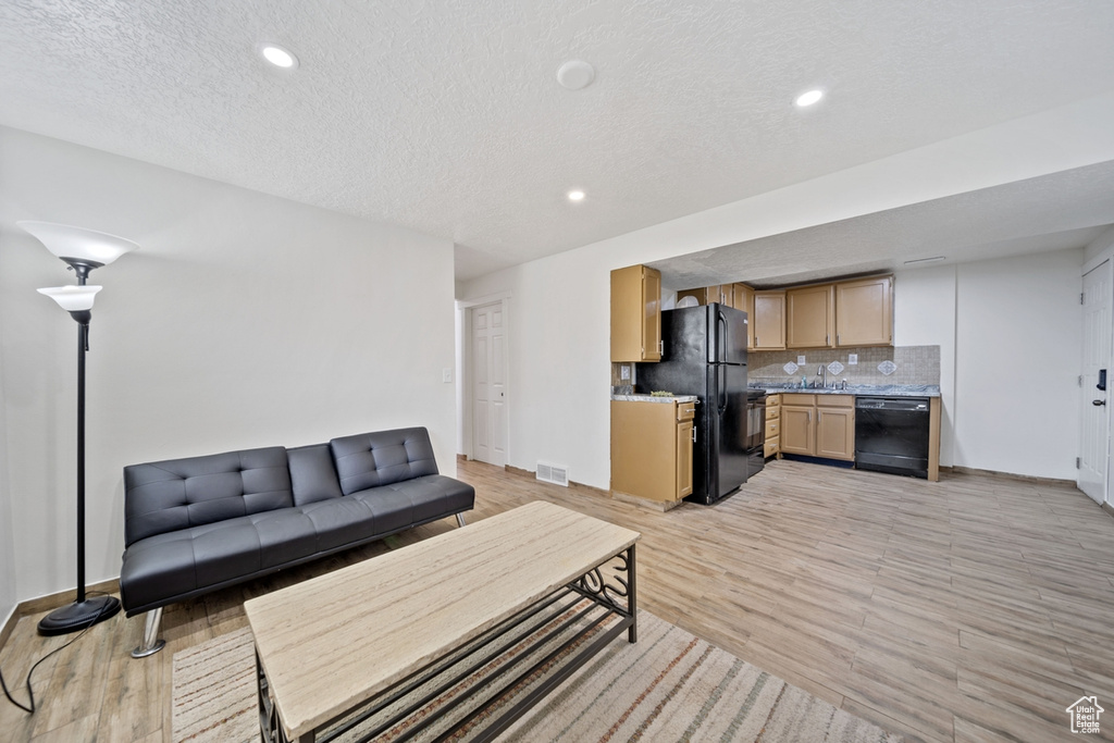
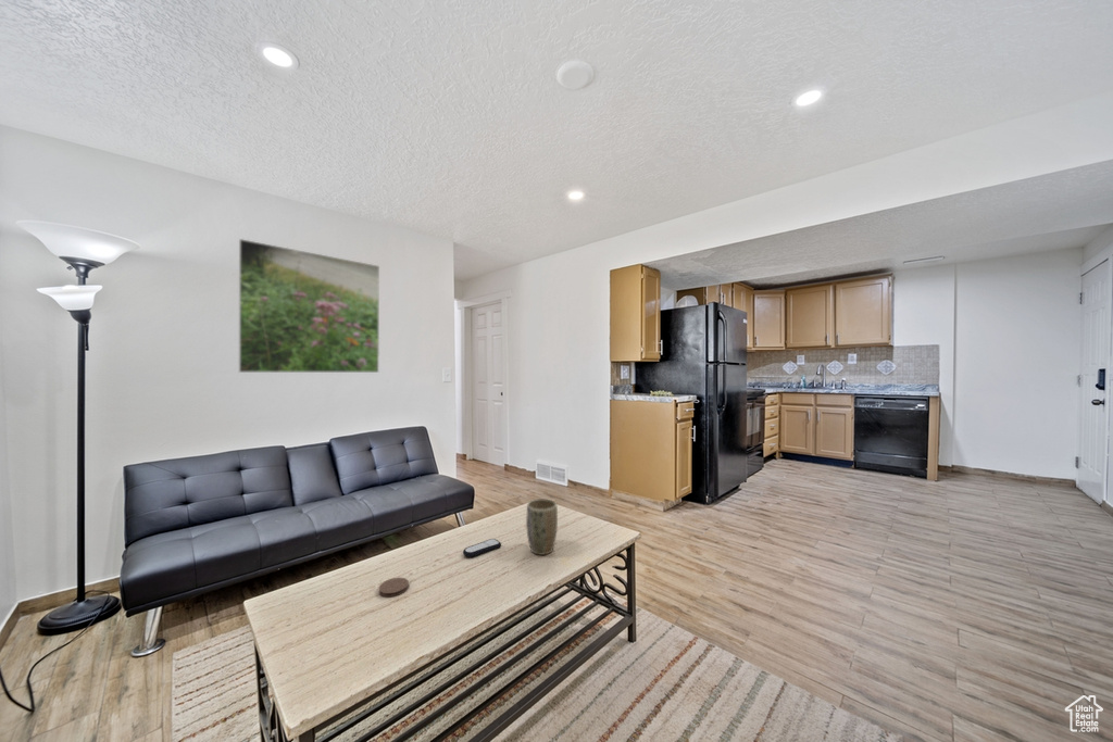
+ coaster [378,577,410,598]
+ remote control [462,538,502,558]
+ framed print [238,238,380,374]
+ plant pot [525,498,559,556]
